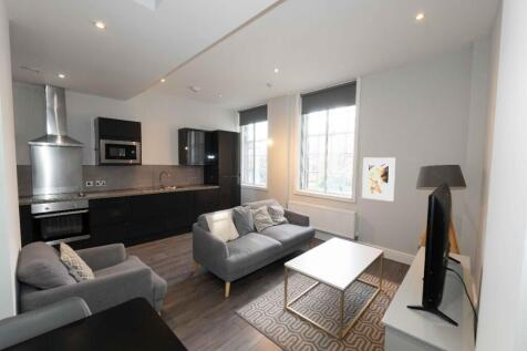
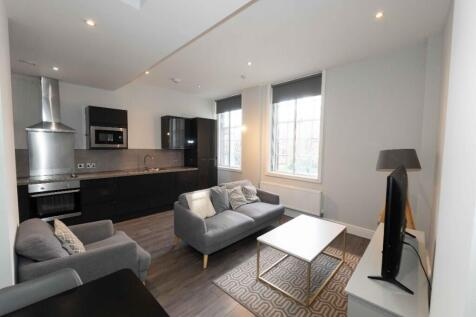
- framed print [361,156,396,203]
